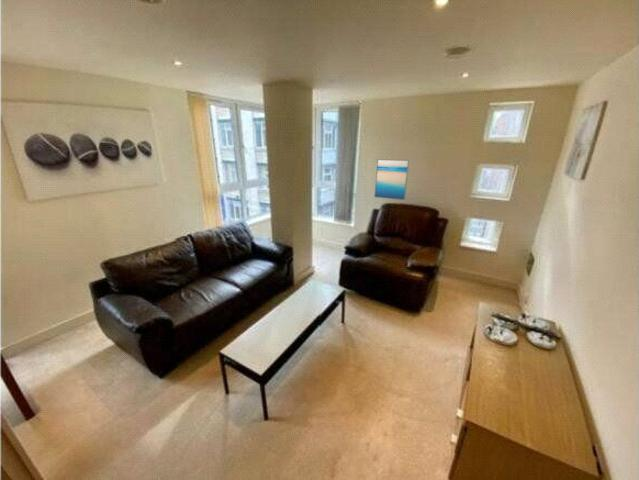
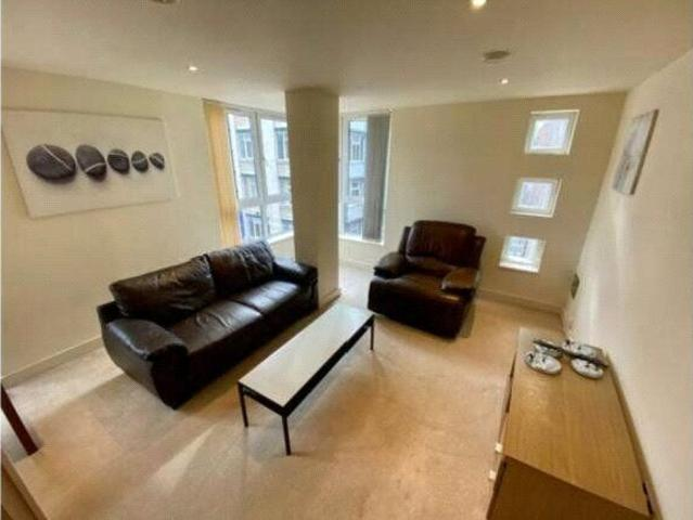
- wall art [373,158,410,201]
